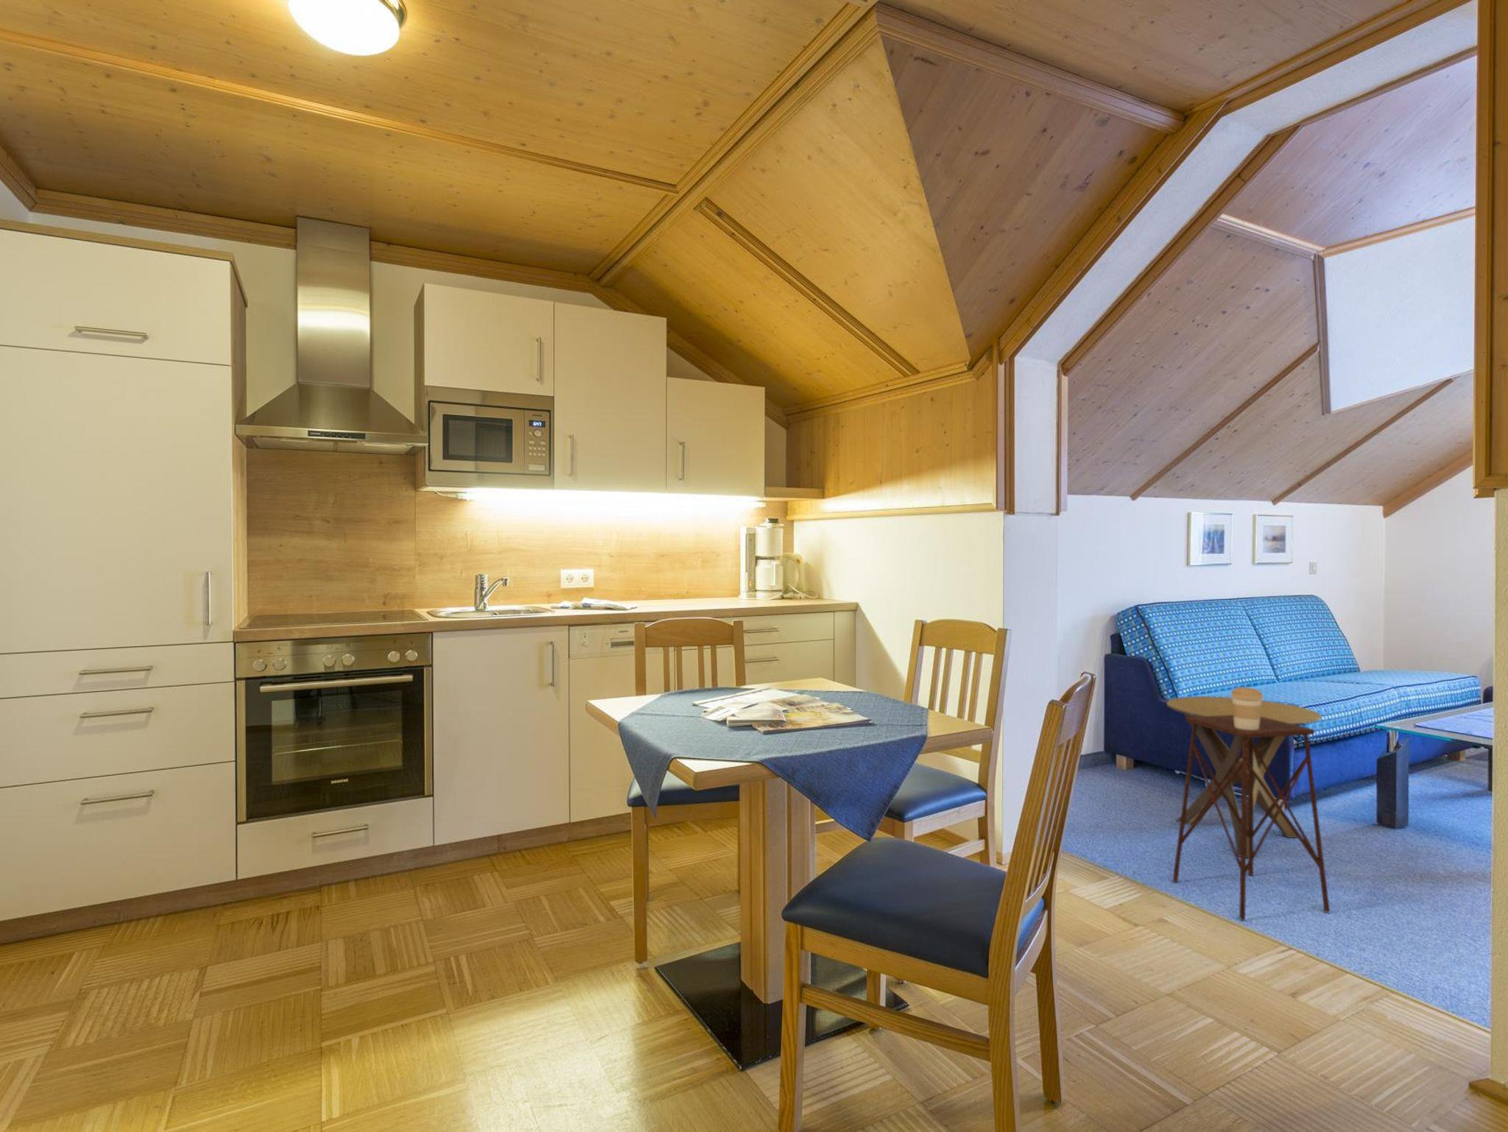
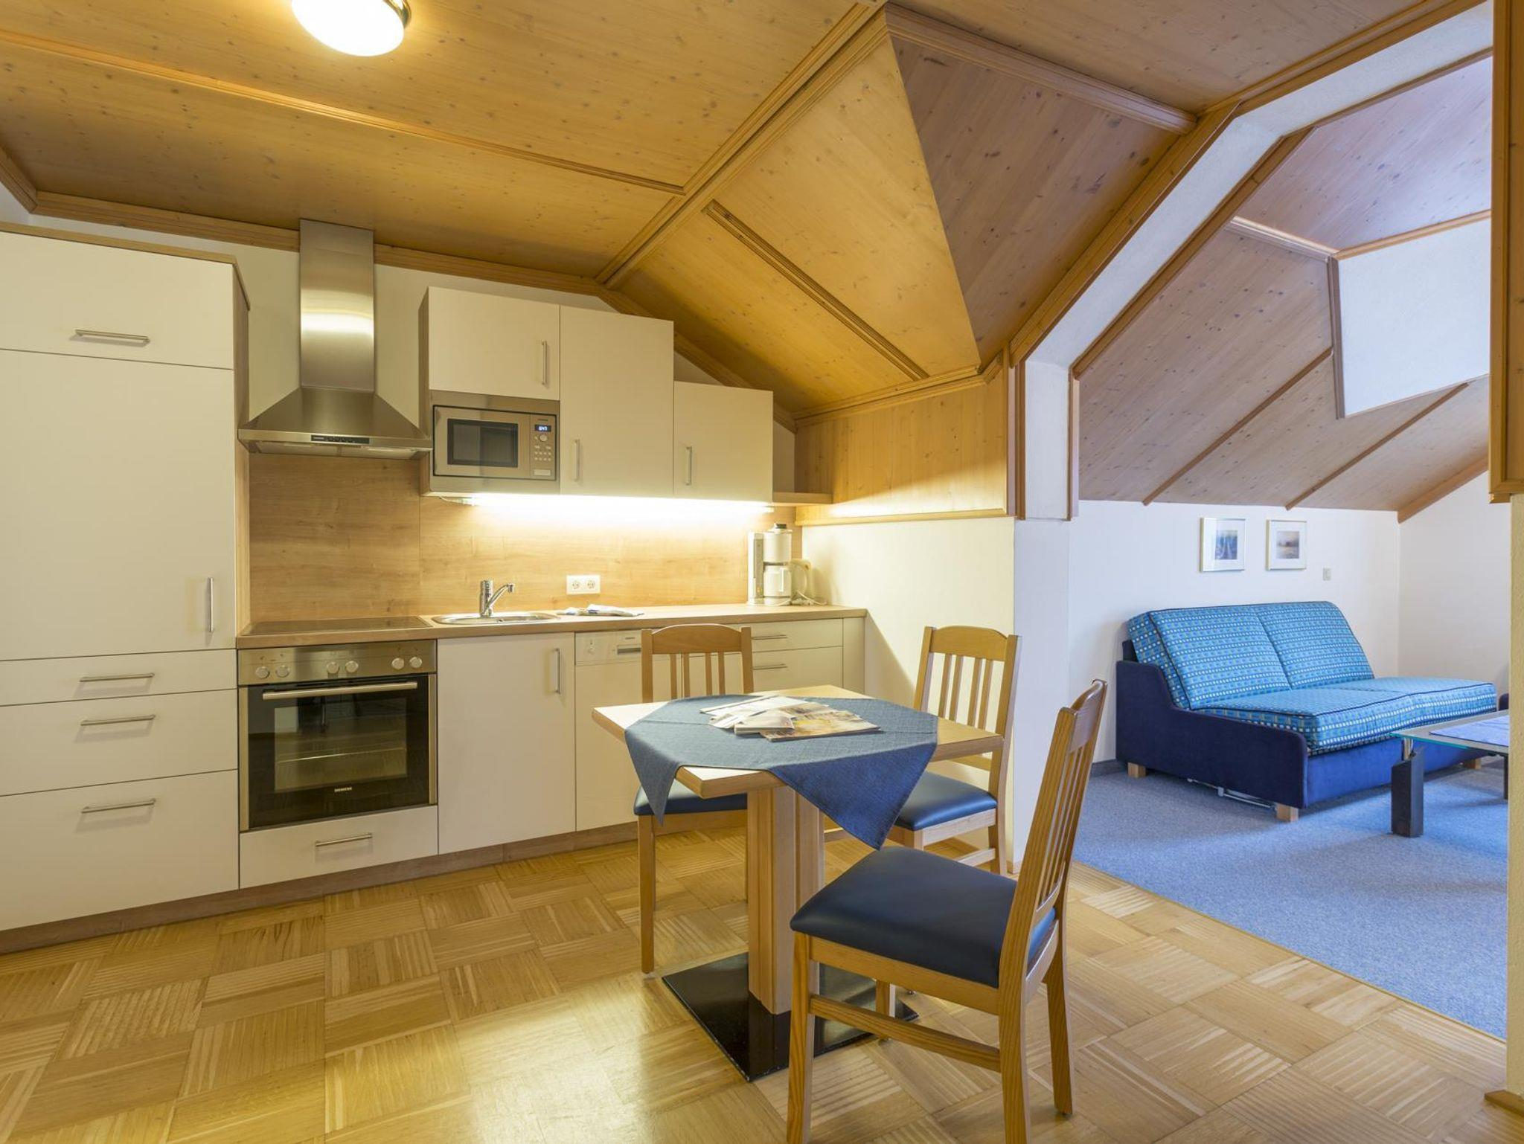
- side table [1165,696,1322,859]
- coffee cup [1230,687,1264,730]
- side table [1171,715,1331,920]
